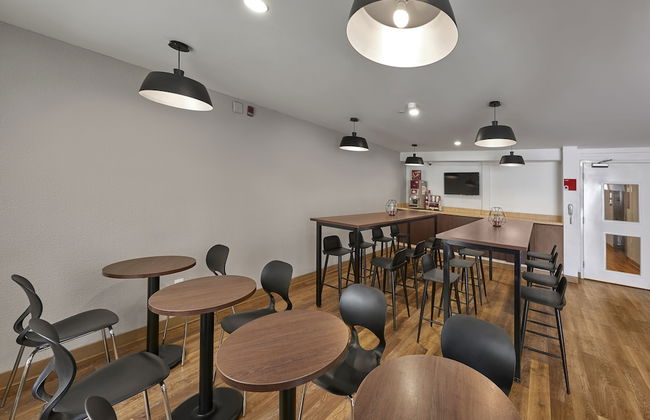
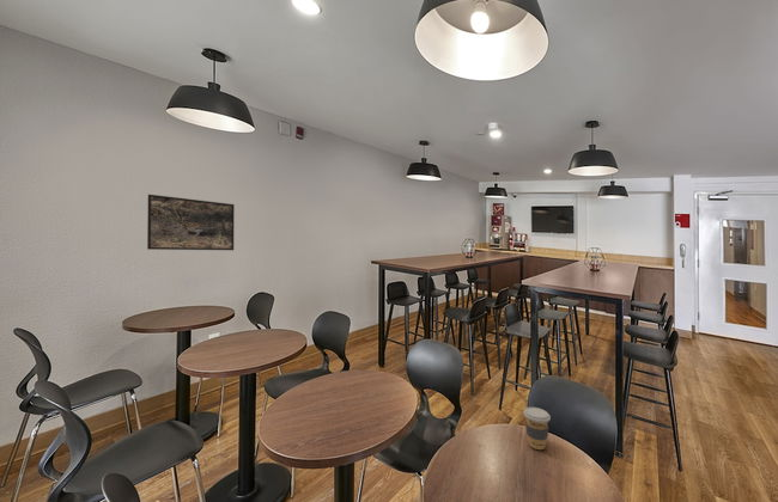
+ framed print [146,194,236,251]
+ coffee cup [522,406,552,451]
